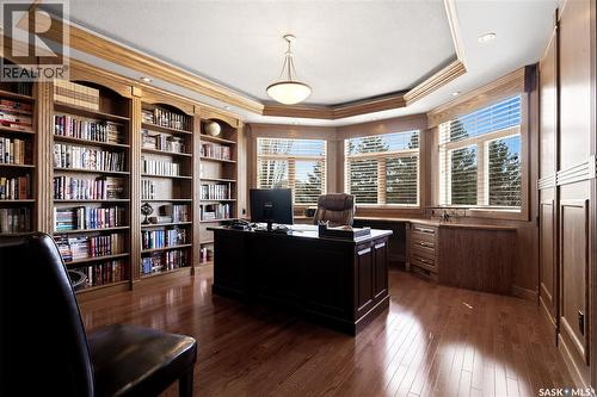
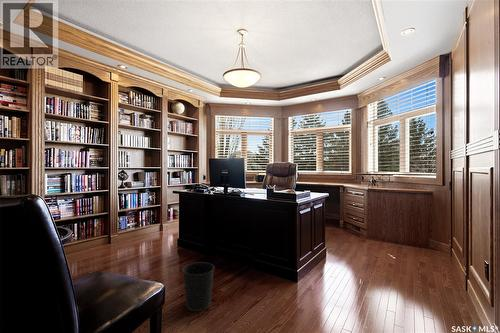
+ wastebasket [181,261,215,312]
